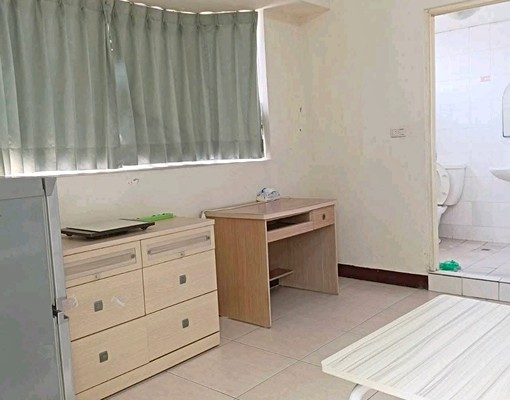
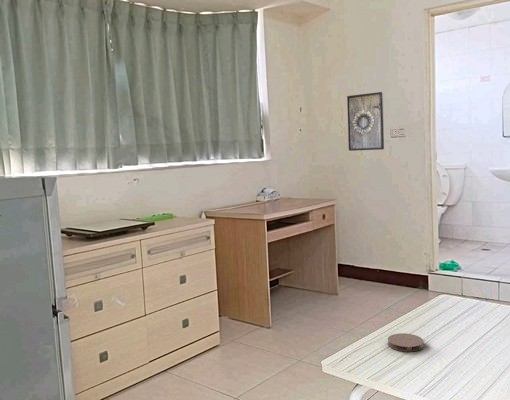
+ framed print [346,91,385,152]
+ coaster [387,332,424,352]
